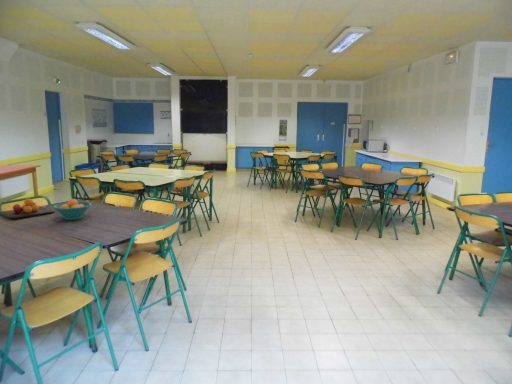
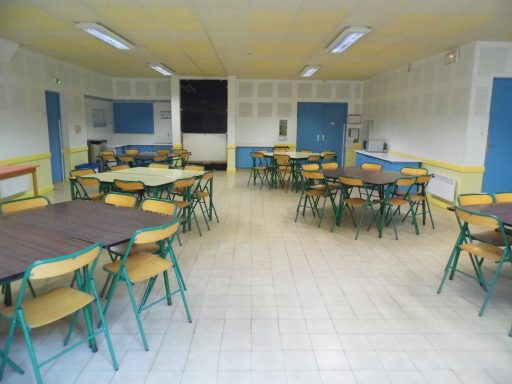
- fruit bowl [52,198,92,221]
- chopping board [0,198,55,220]
